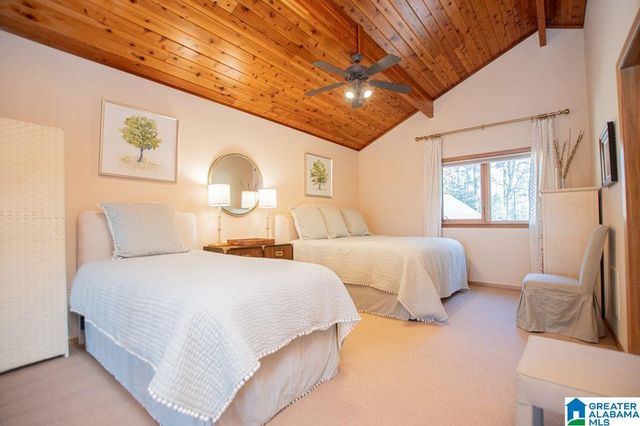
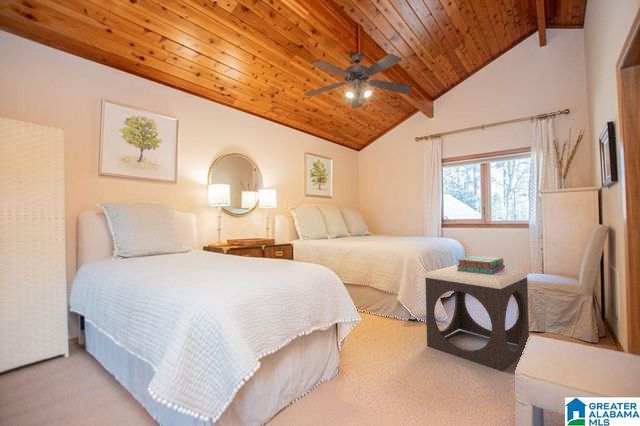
+ footstool [424,264,530,373]
+ stack of books [457,255,506,274]
